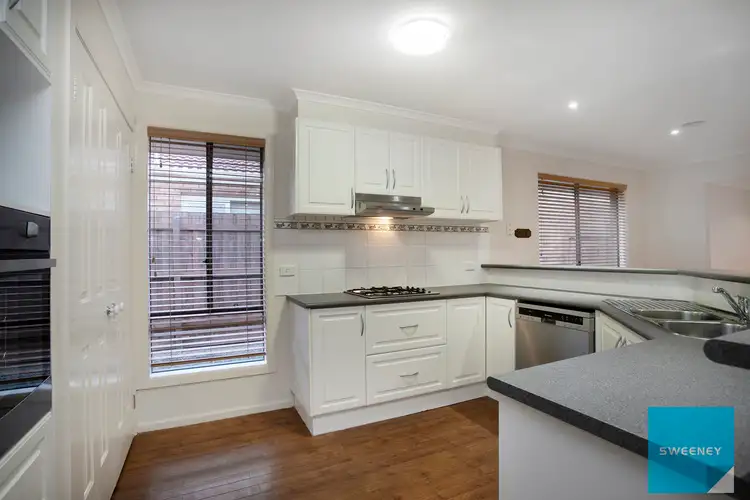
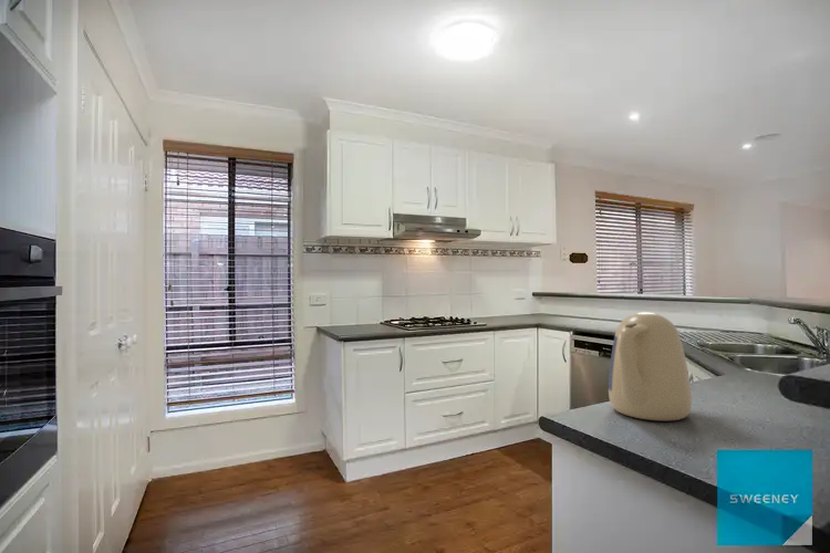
+ kettle [608,311,693,421]
